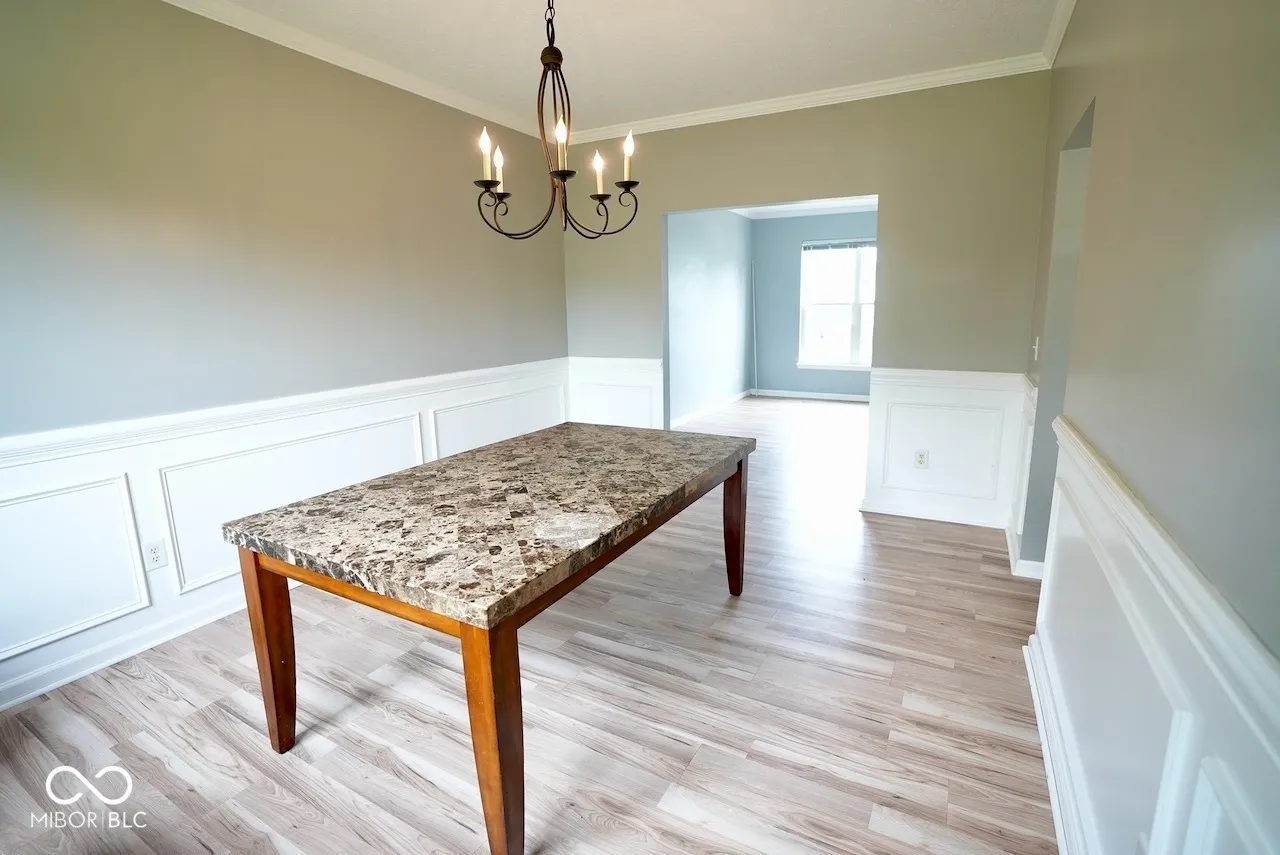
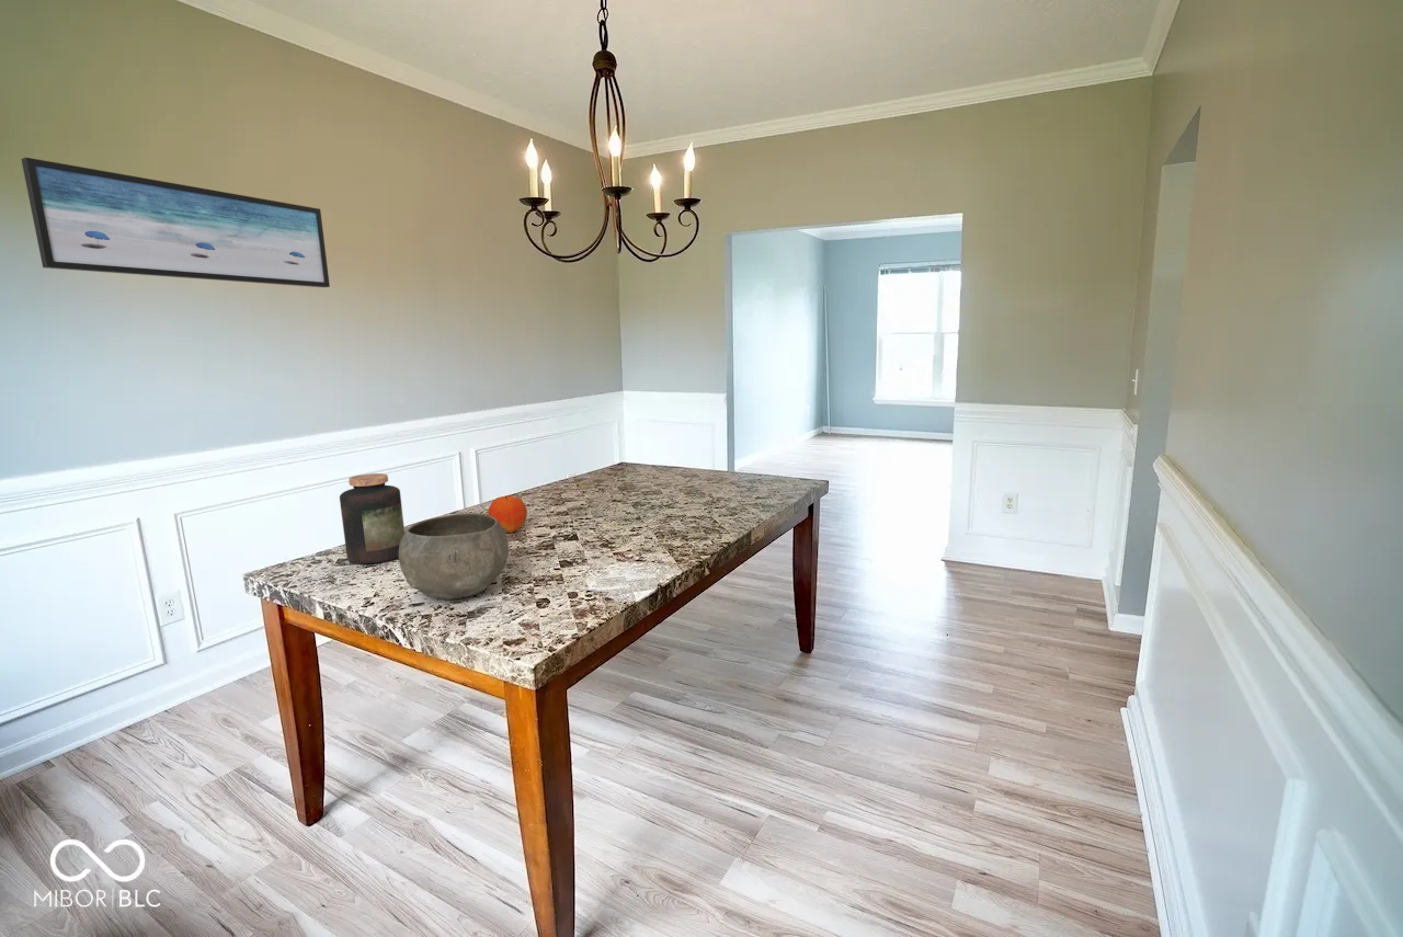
+ fruit [487,495,528,534]
+ wall art [20,157,331,288]
+ jar [339,472,406,564]
+ bowl [398,512,510,601]
